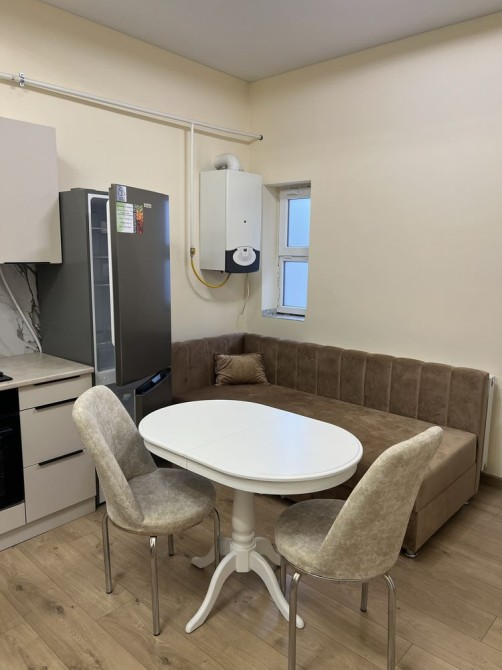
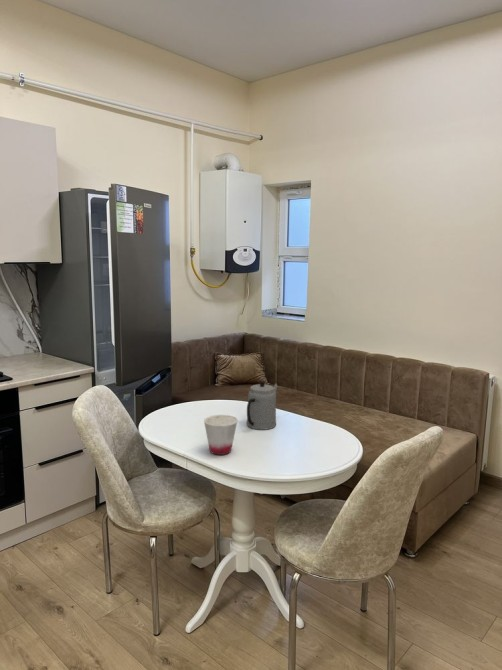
+ cup [203,414,238,456]
+ teapot [246,380,279,431]
